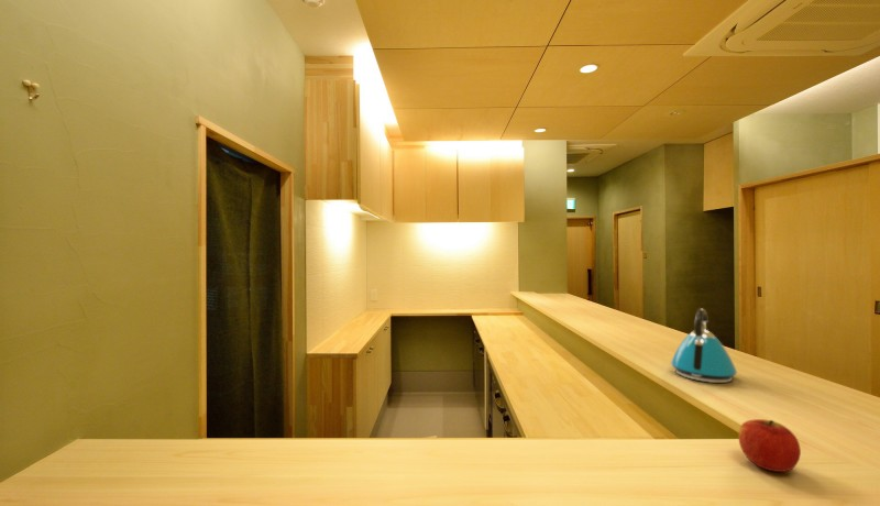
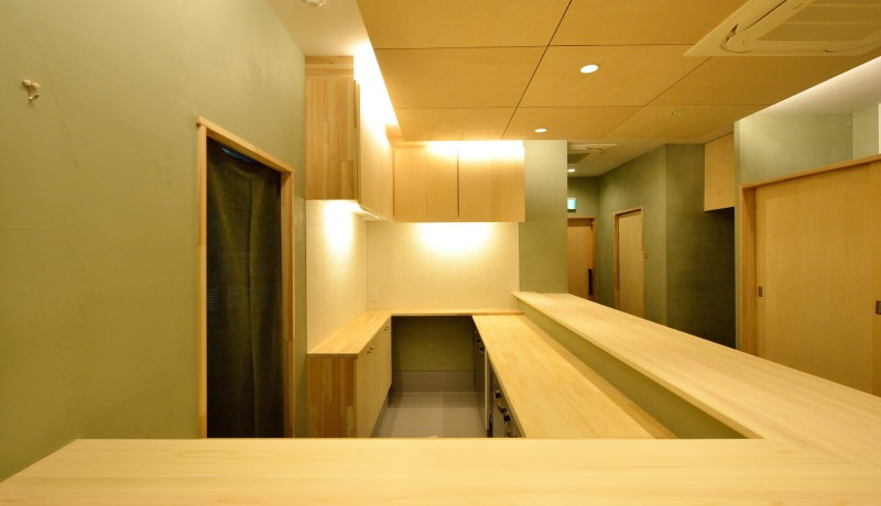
- kettle [670,307,738,384]
- apple [738,418,802,473]
